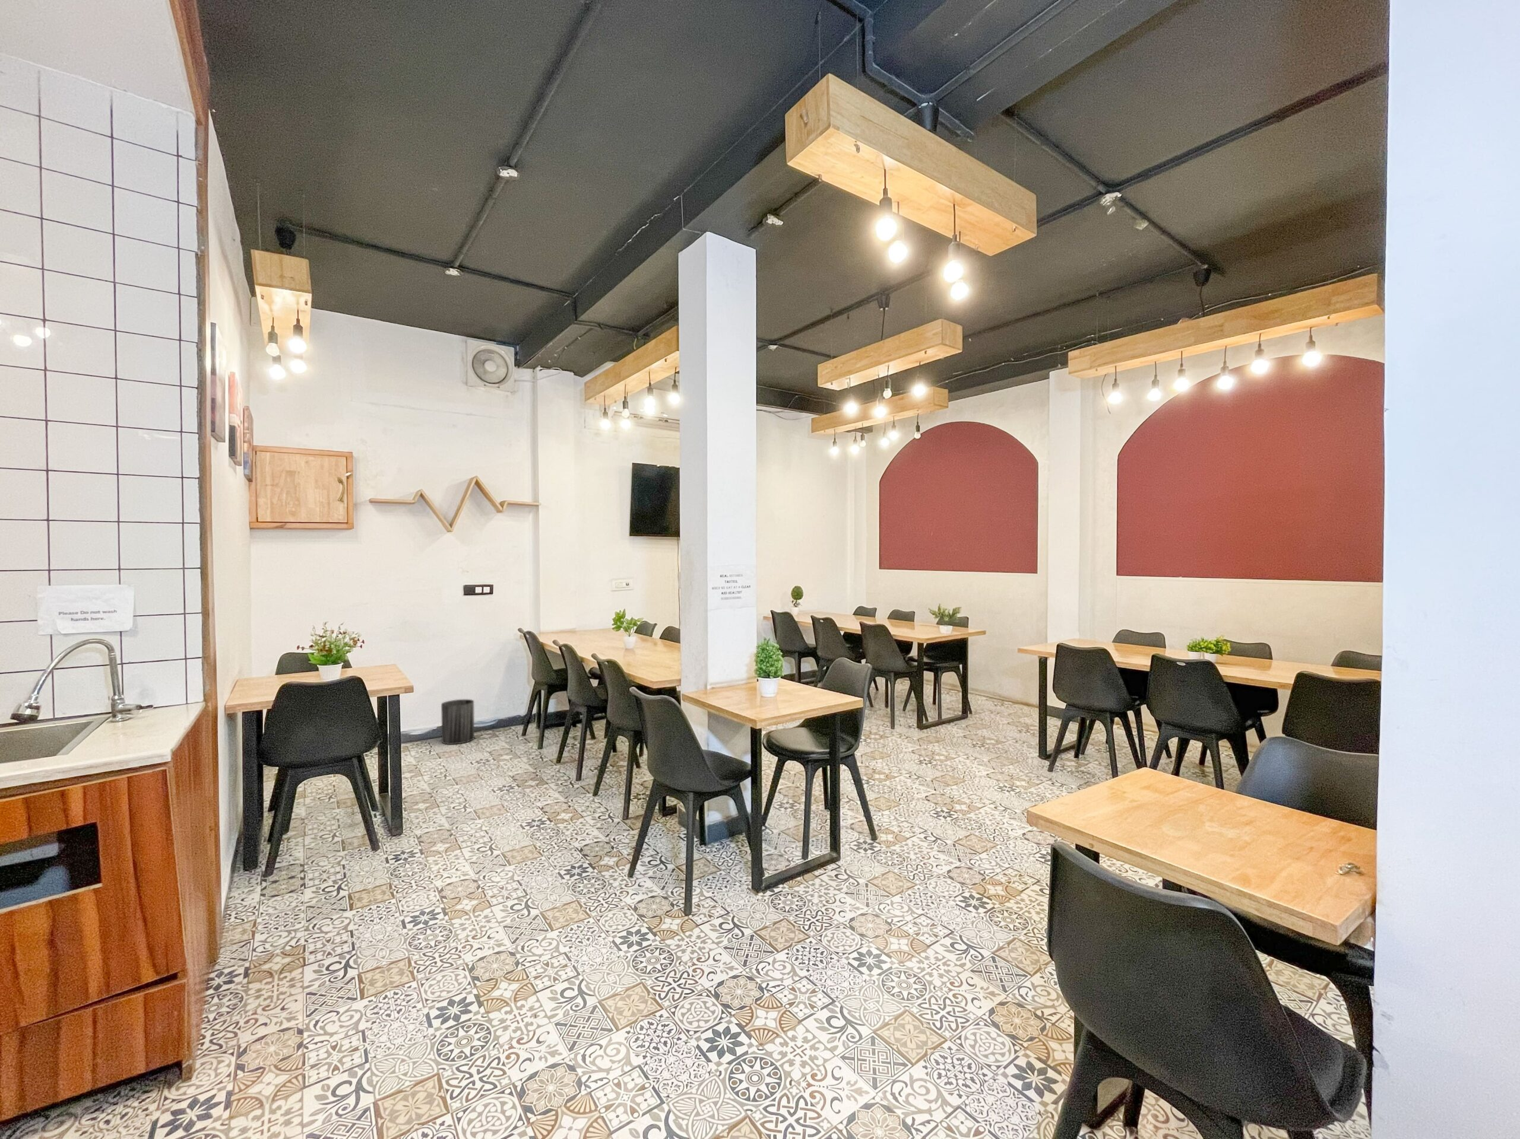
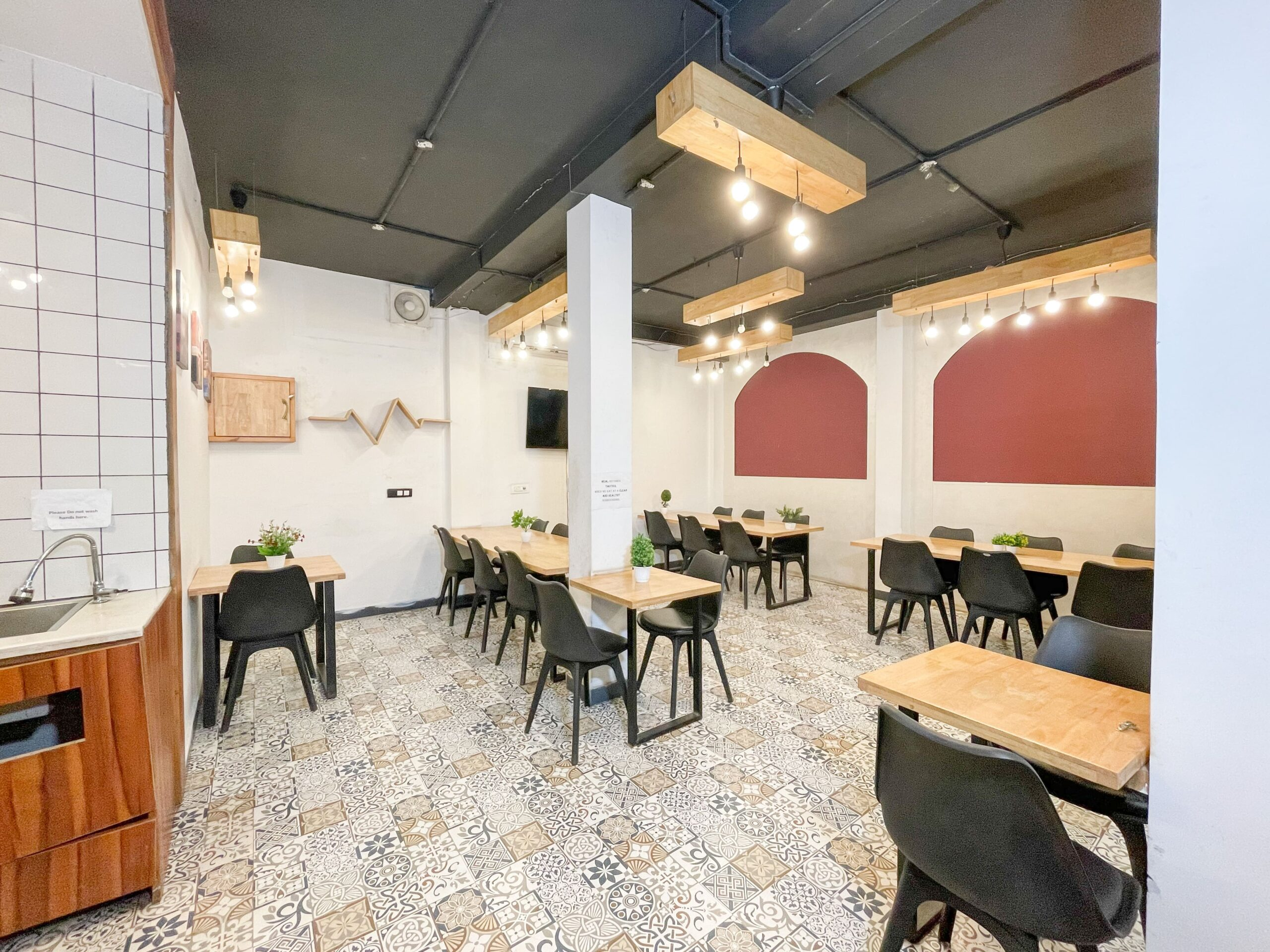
- trash can [440,699,475,745]
